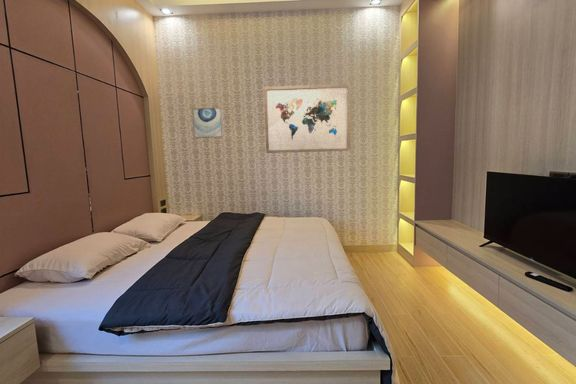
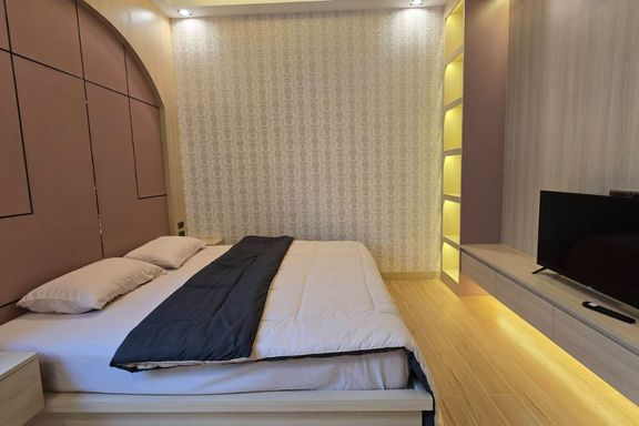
- wall art [192,107,224,139]
- wall art [263,83,352,154]
